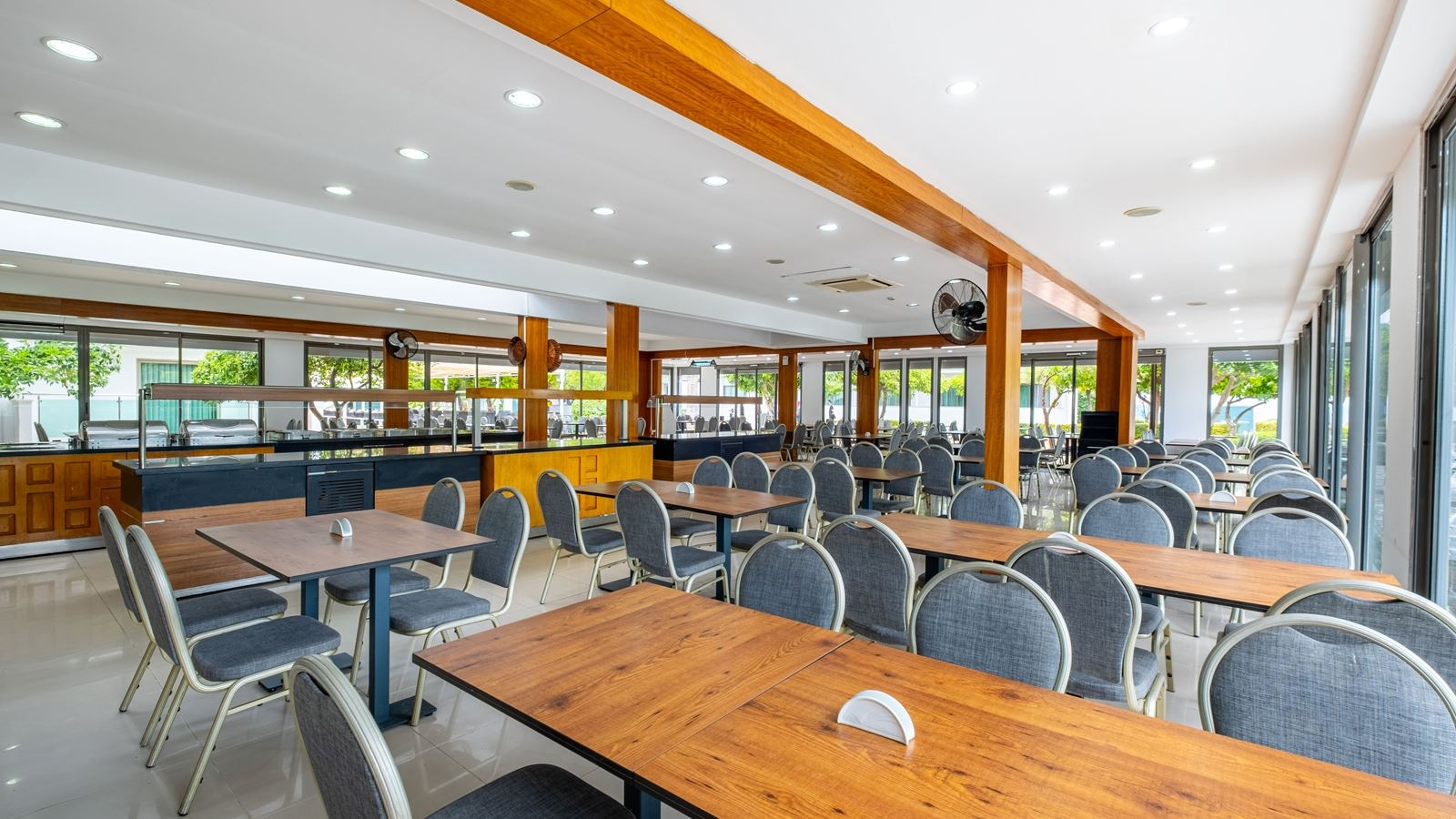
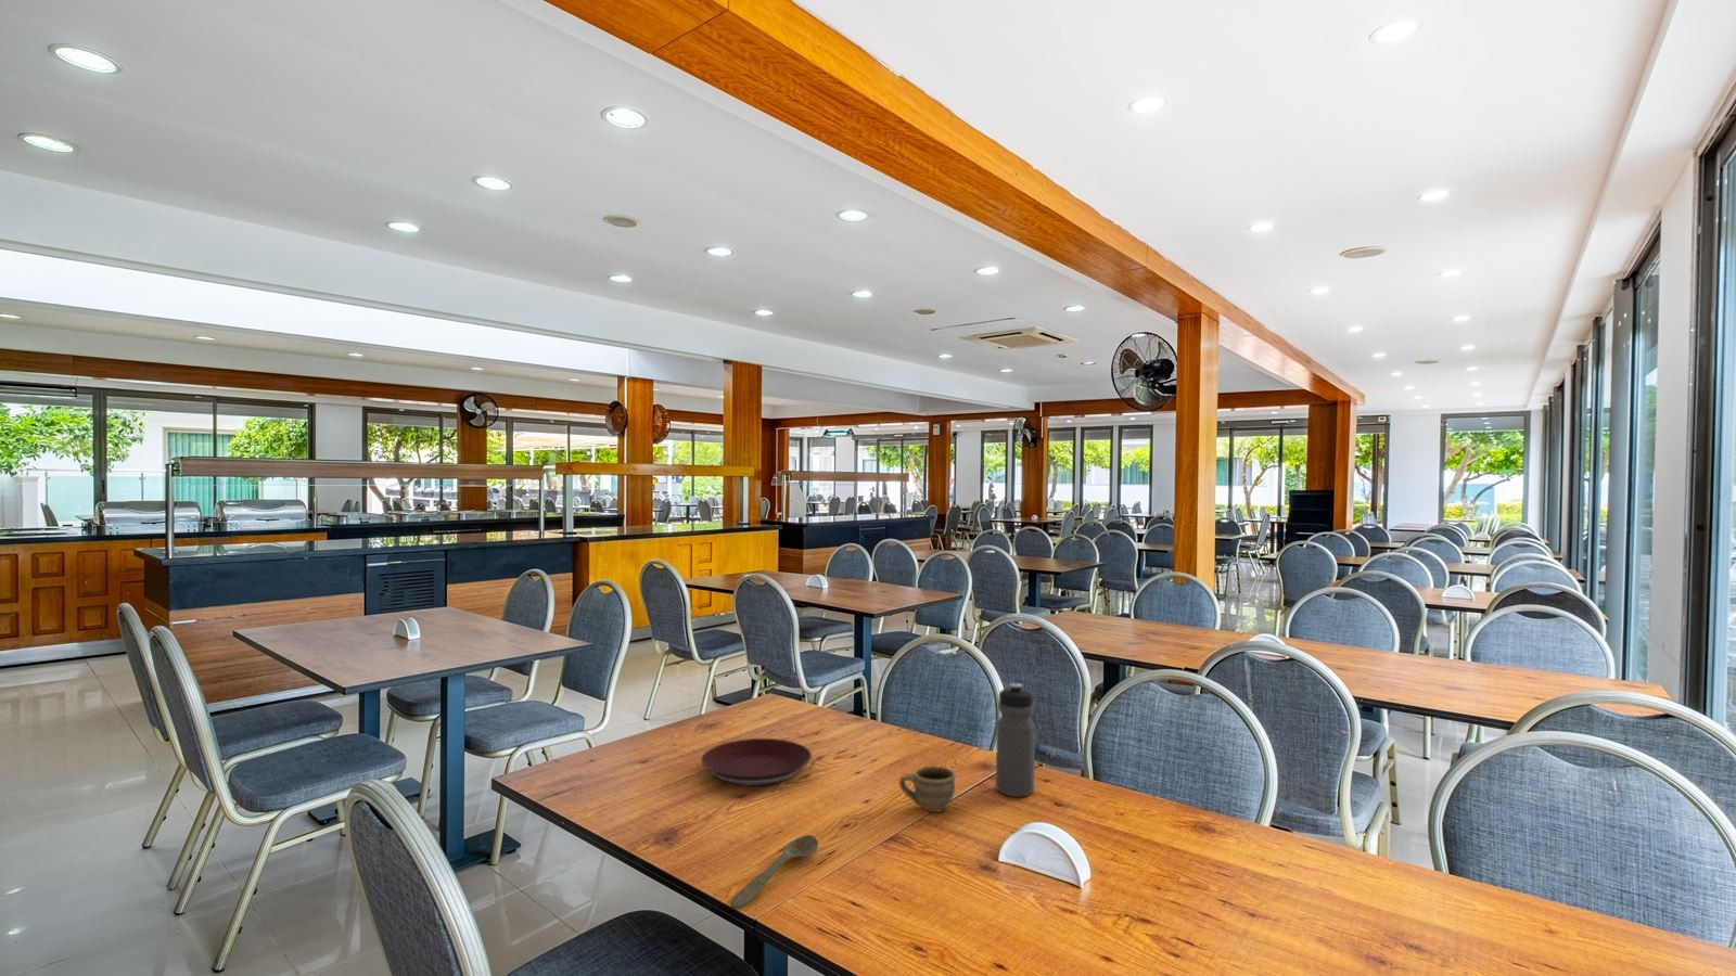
+ cup [898,765,957,813]
+ water bottle [994,682,1036,798]
+ plate [700,738,813,788]
+ spoon [730,834,819,909]
